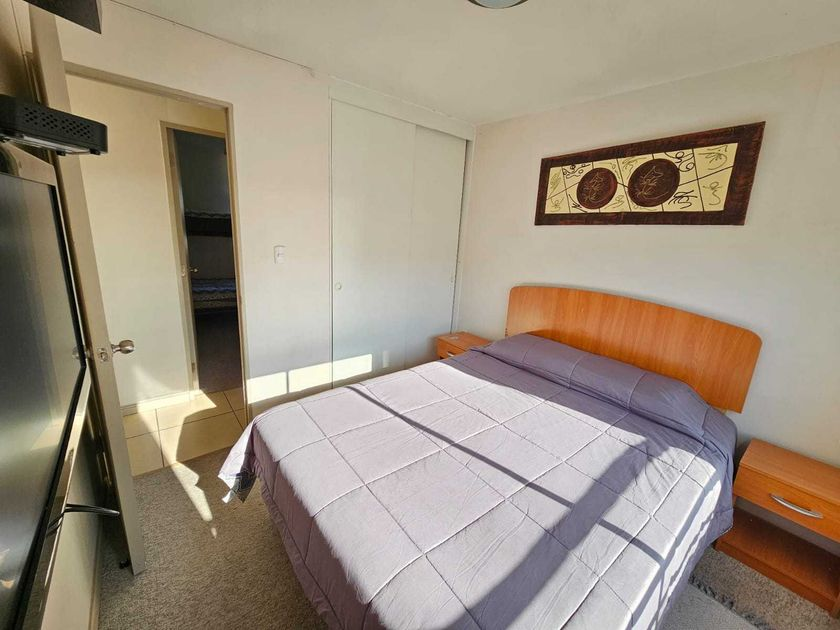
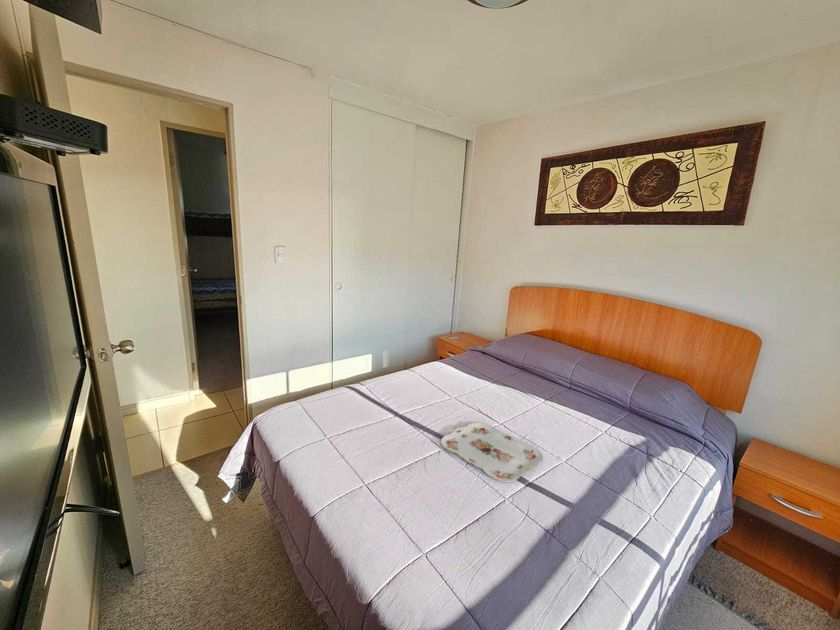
+ serving tray [440,422,544,483]
